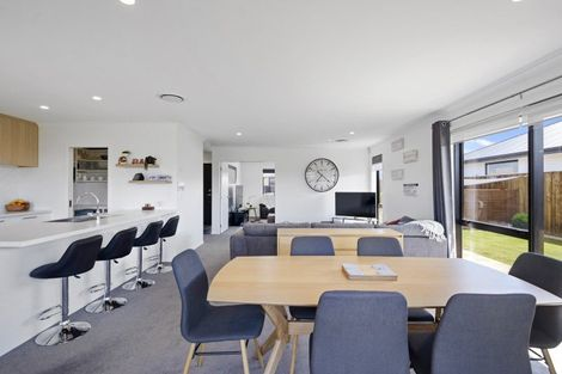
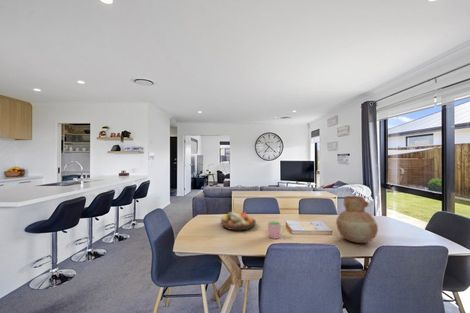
+ cup [267,221,286,240]
+ vase [335,195,379,244]
+ fruit bowl [220,211,257,232]
